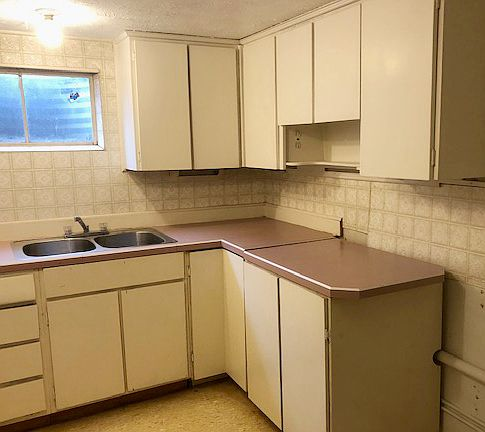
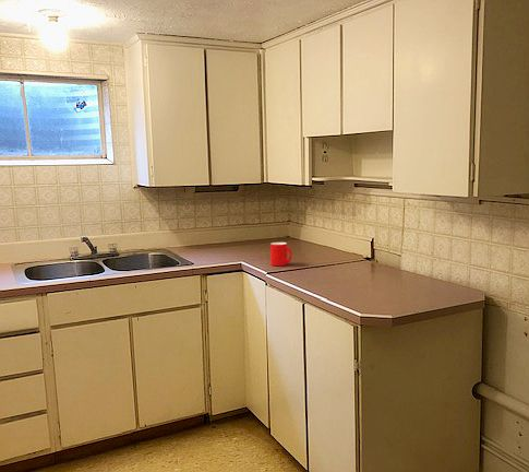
+ cup [269,241,292,267]
